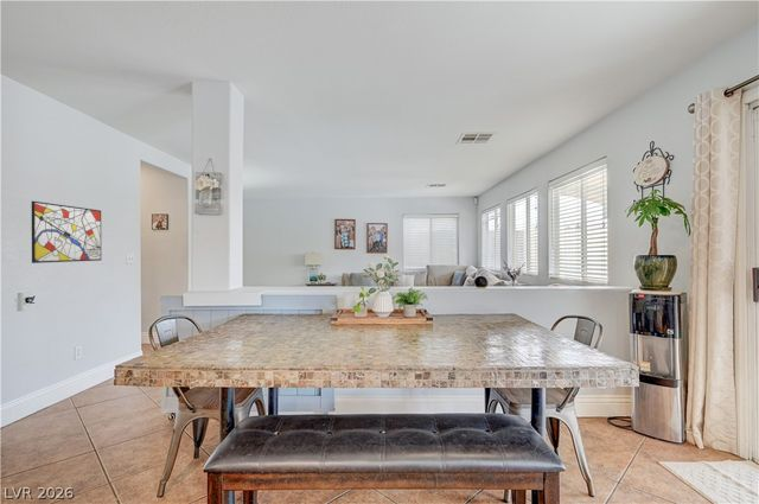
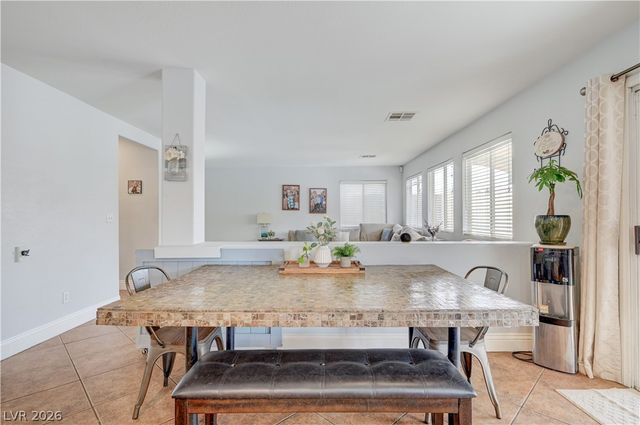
- wall art [31,200,102,264]
